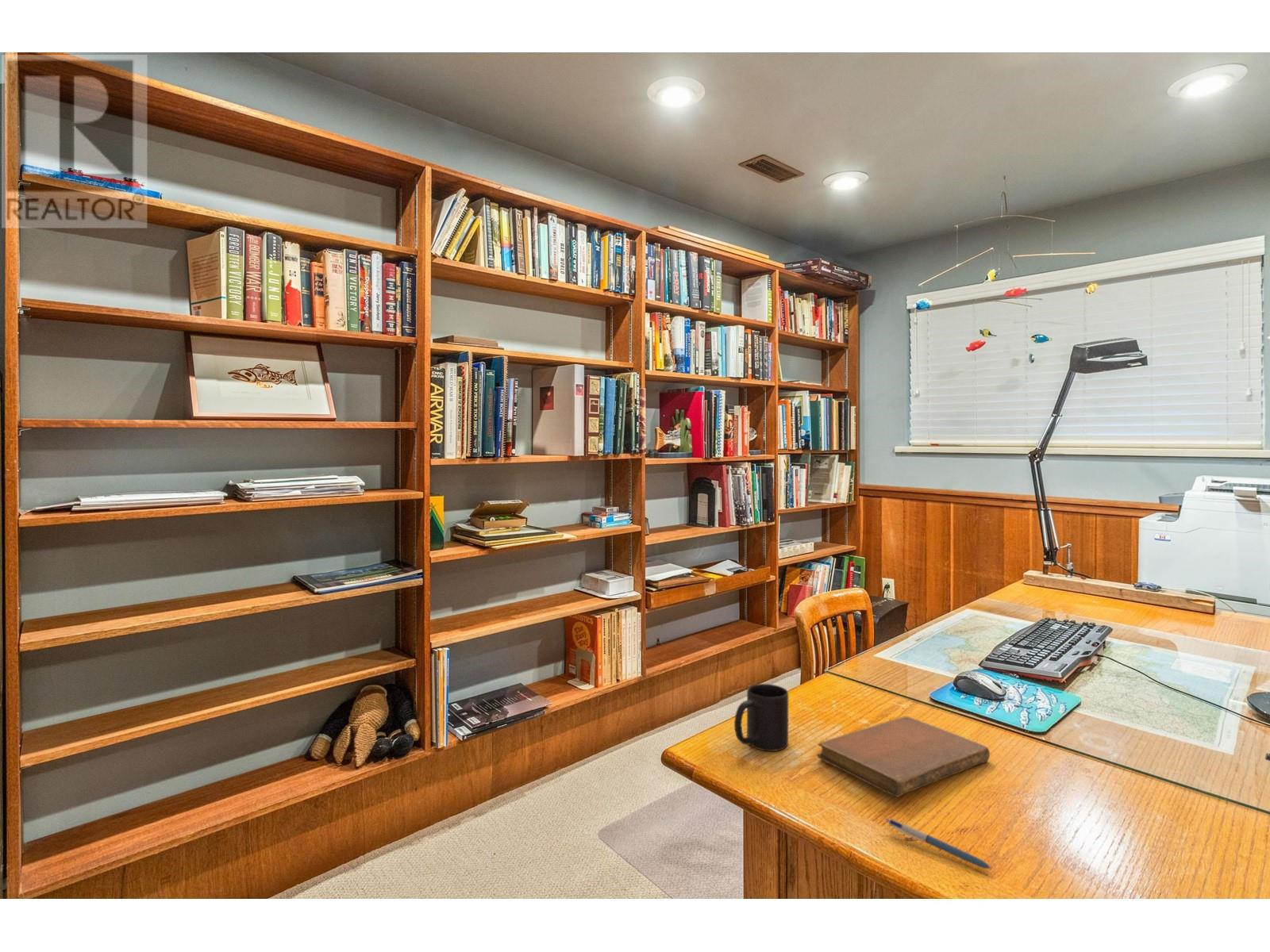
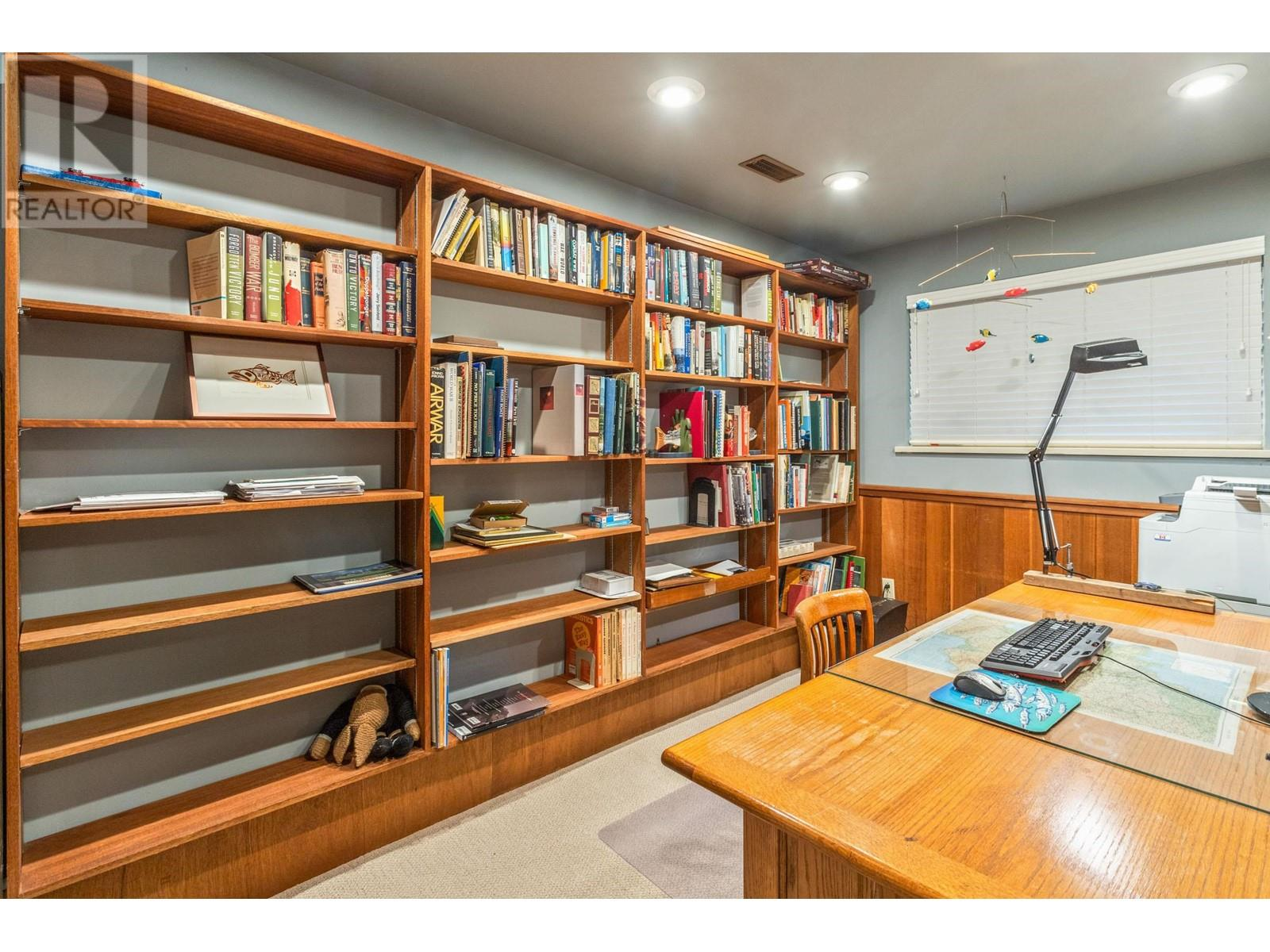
- mug [733,683,789,752]
- pen [885,818,993,869]
- notebook [817,716,991,798]
